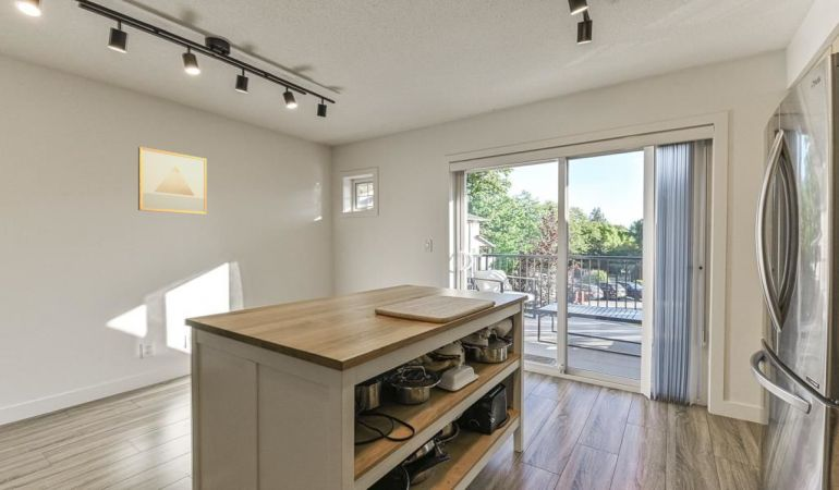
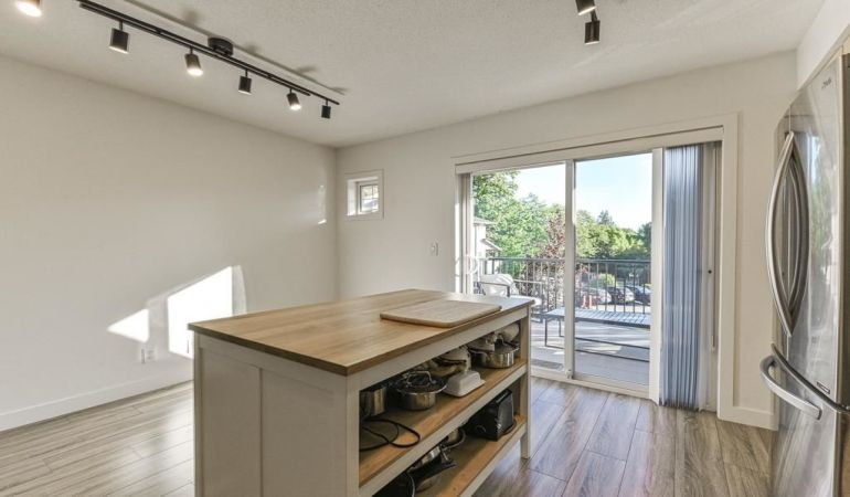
- wall art [137,146,208,216]
